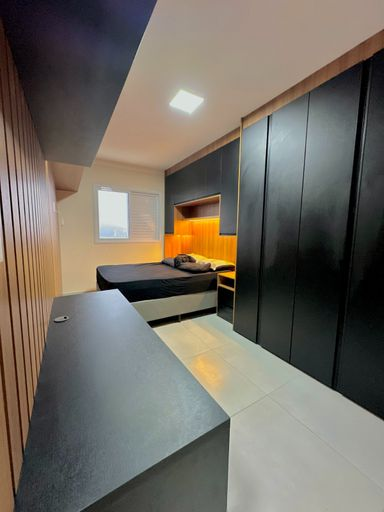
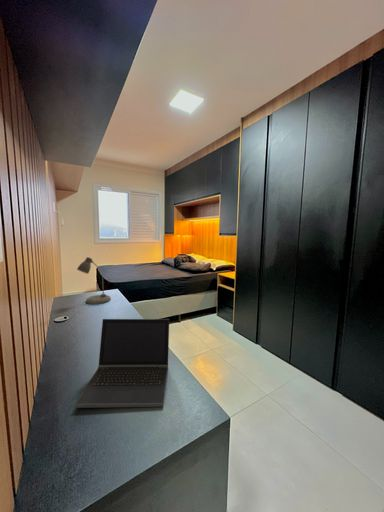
+ desk lamp [76,256,112,305]
+ laptop computer [74,318,170,409]
